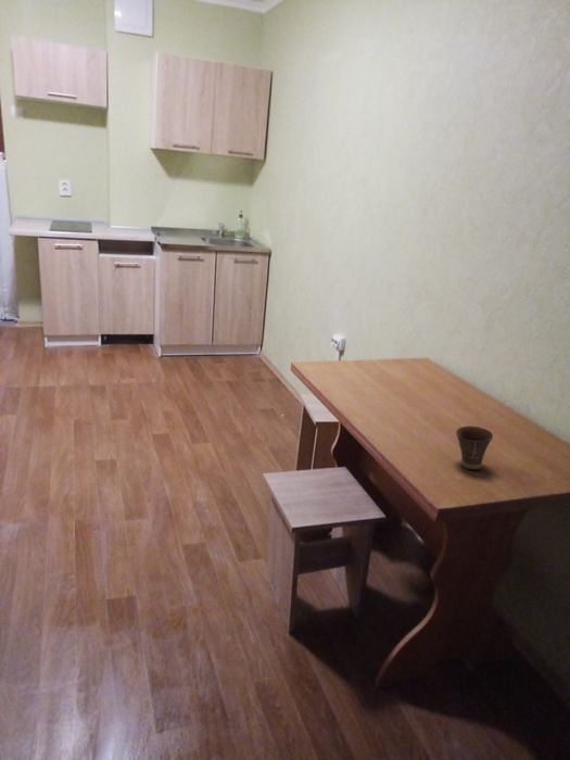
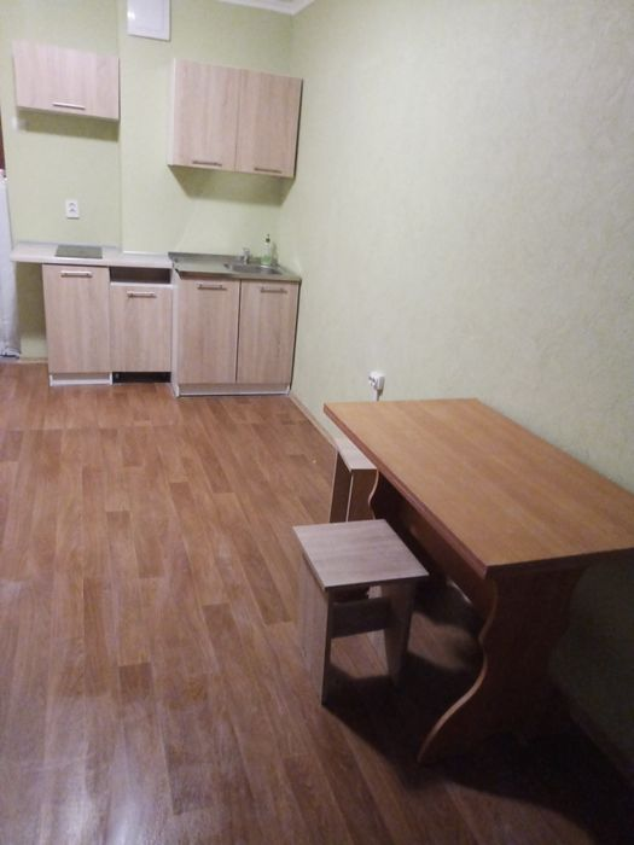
- cup [455,425,494,470]
